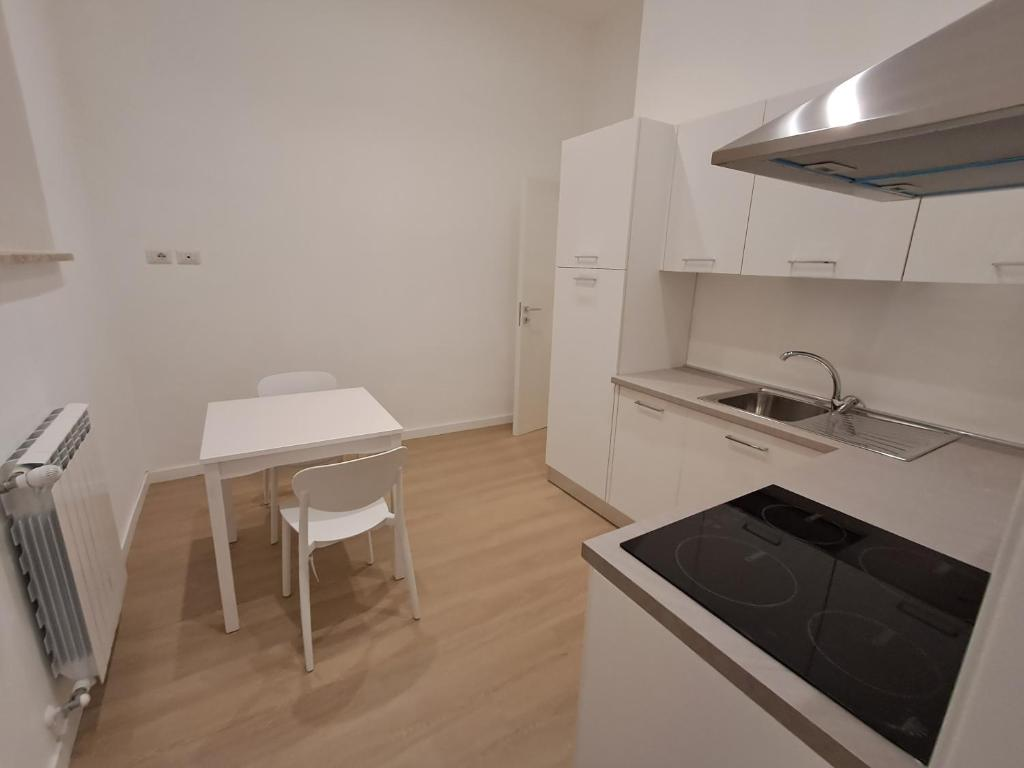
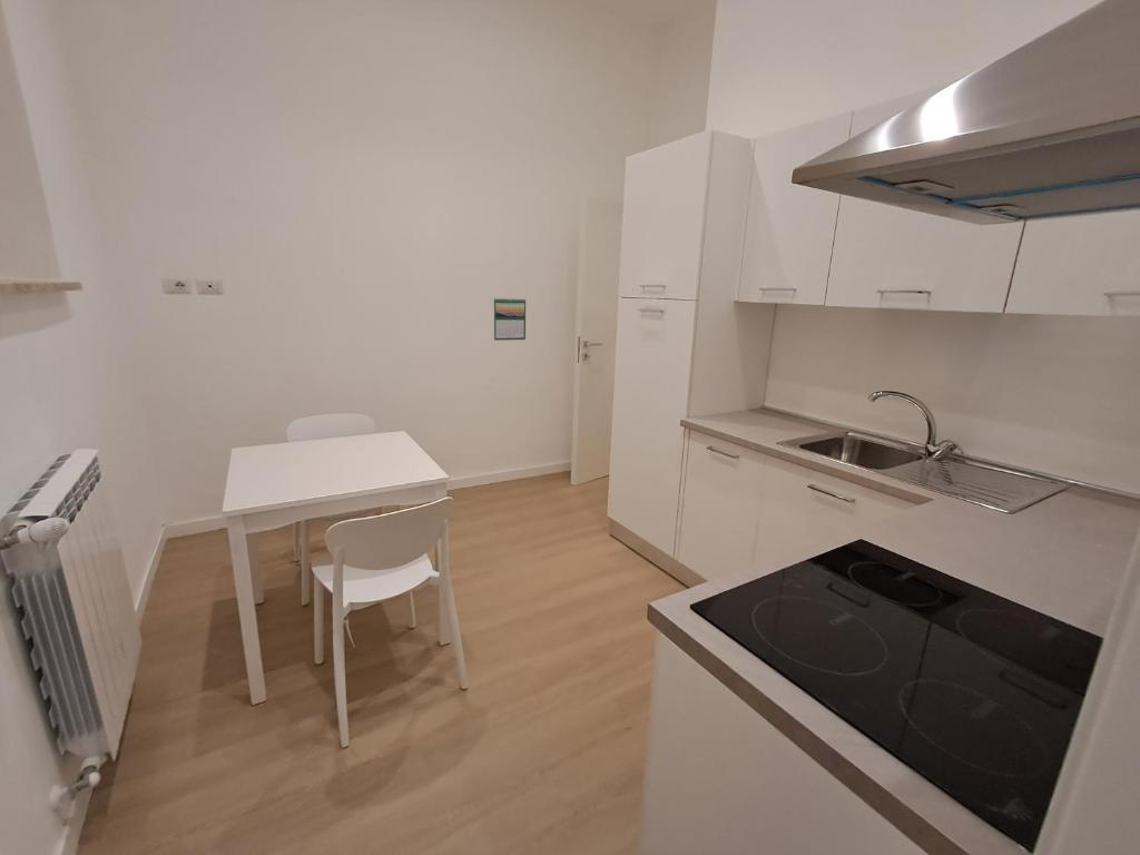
+ calendar [493,296,527,342]
